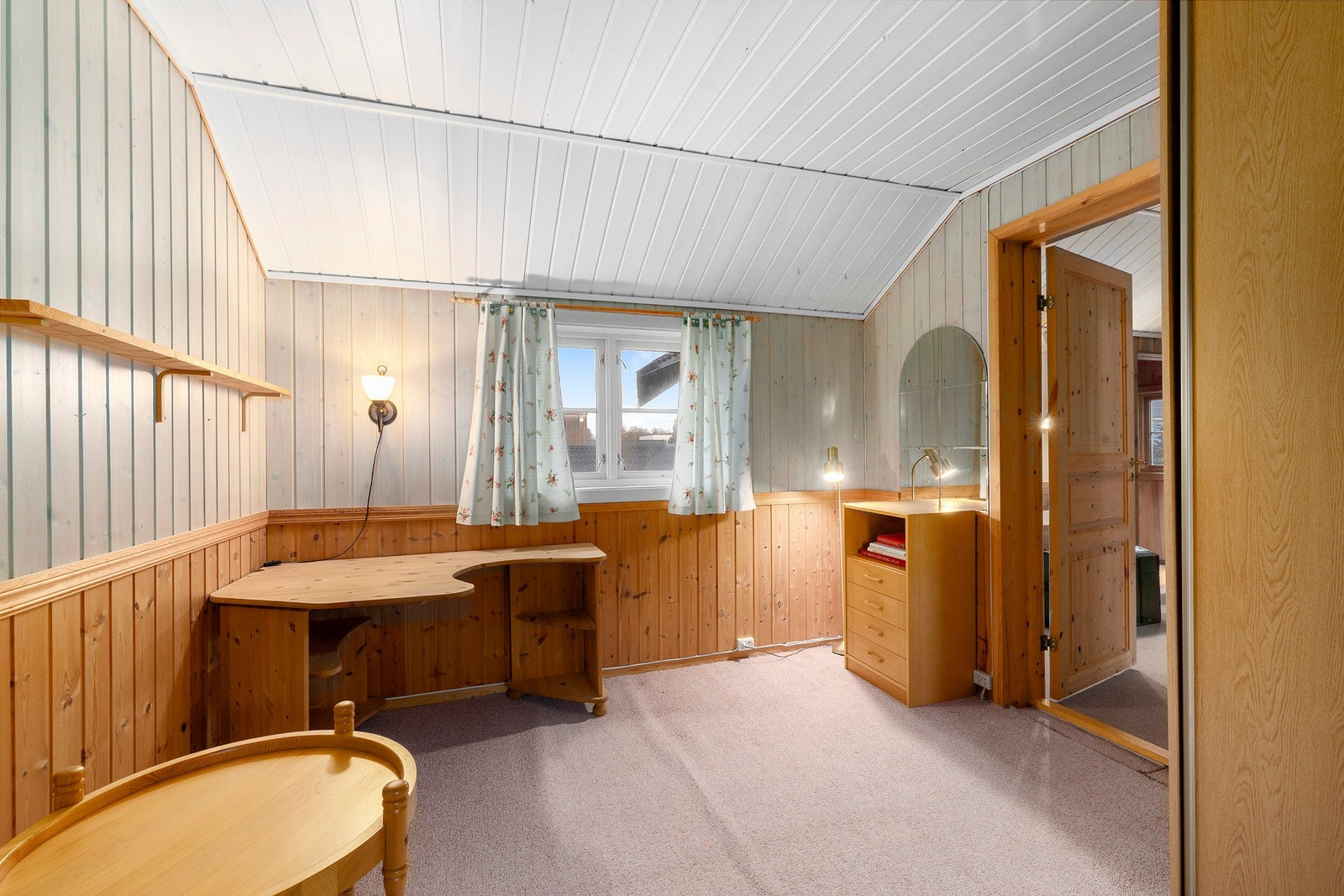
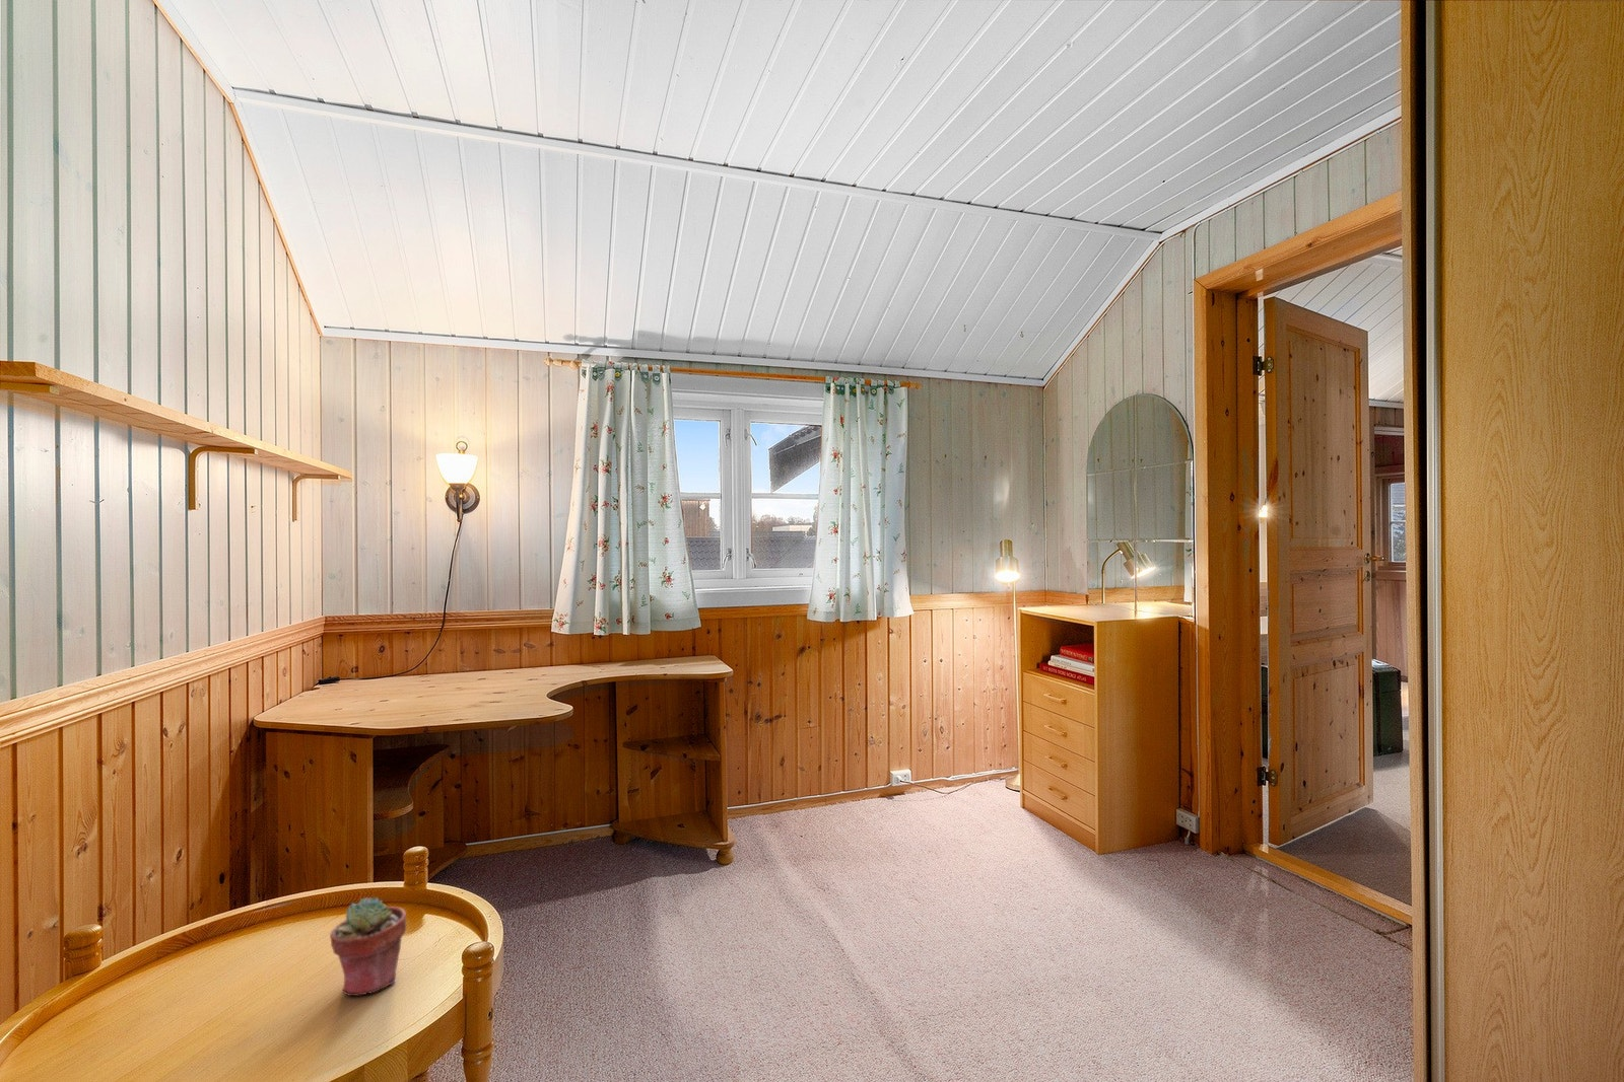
+ potted succulent [329,896,407,996]
